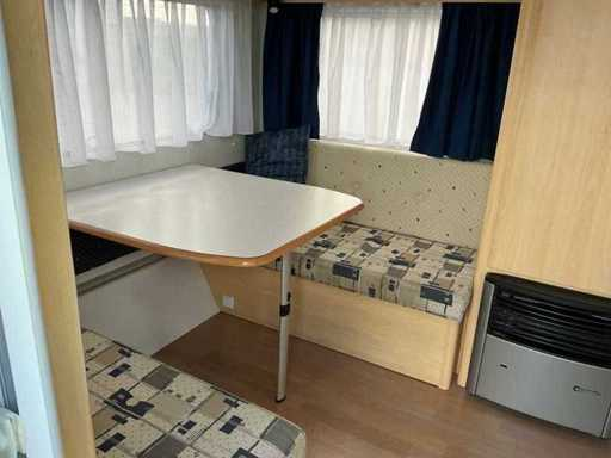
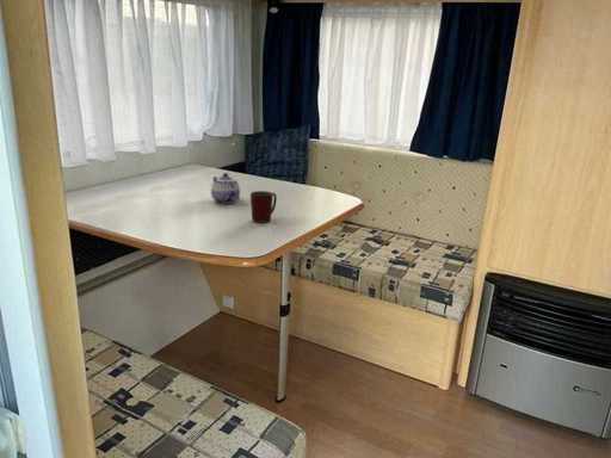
+ mug [249,190,278,223]
+ teapot [210,172,241,205]
